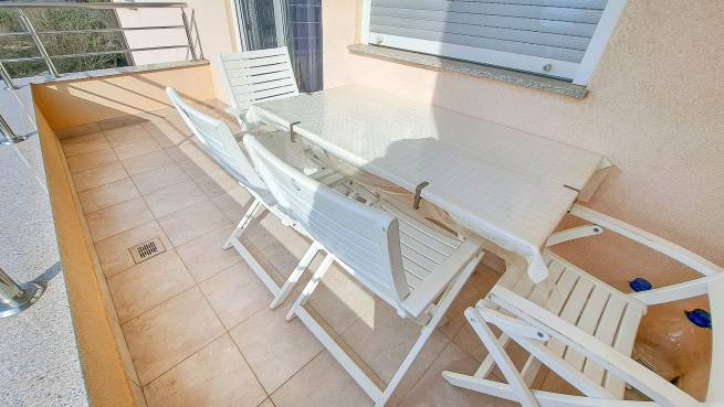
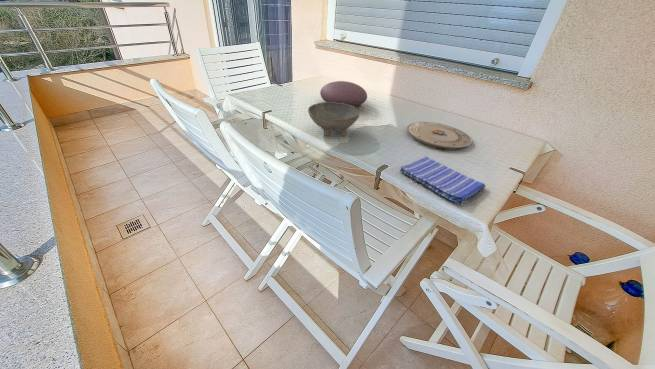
+ dish towel [399,156,486,205]
+ plate [406,121,473,150]
+ plate [319,80,368,108]
+ bowl [307,102,361,137]
